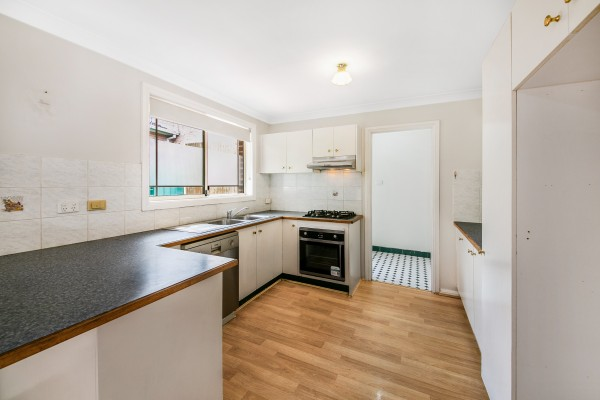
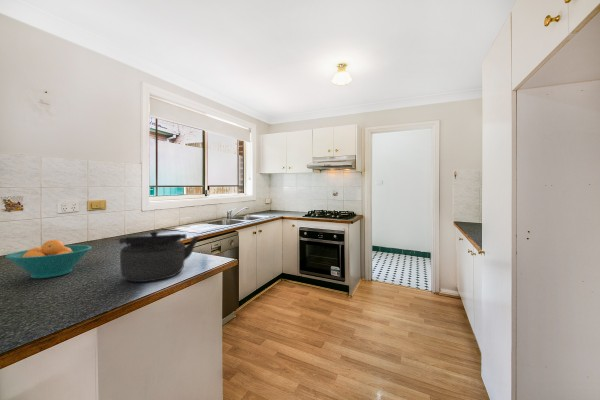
+ kettle [118,230,202,283]
+ fruit bowl [4,239,93,279]
